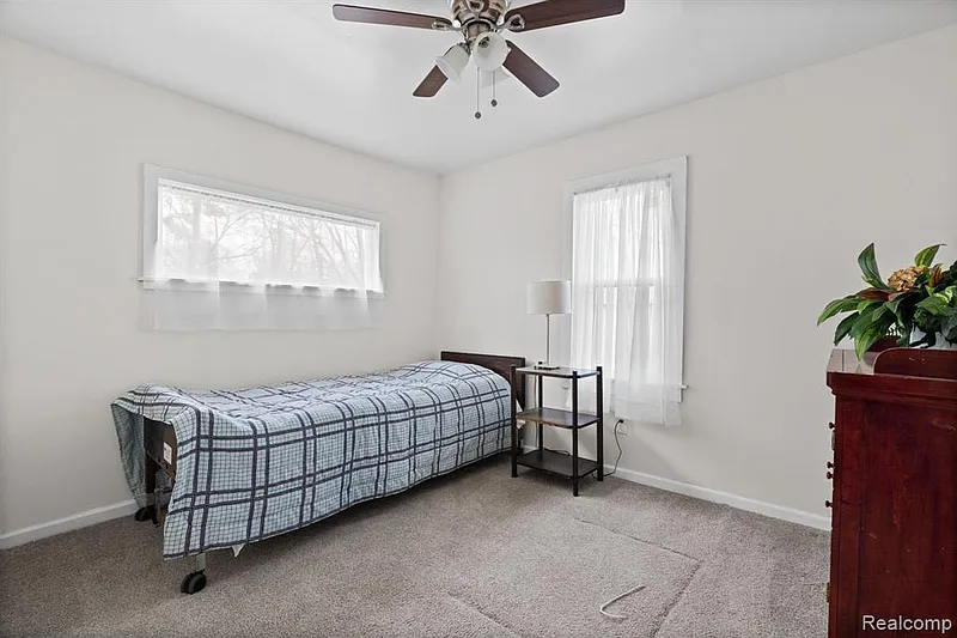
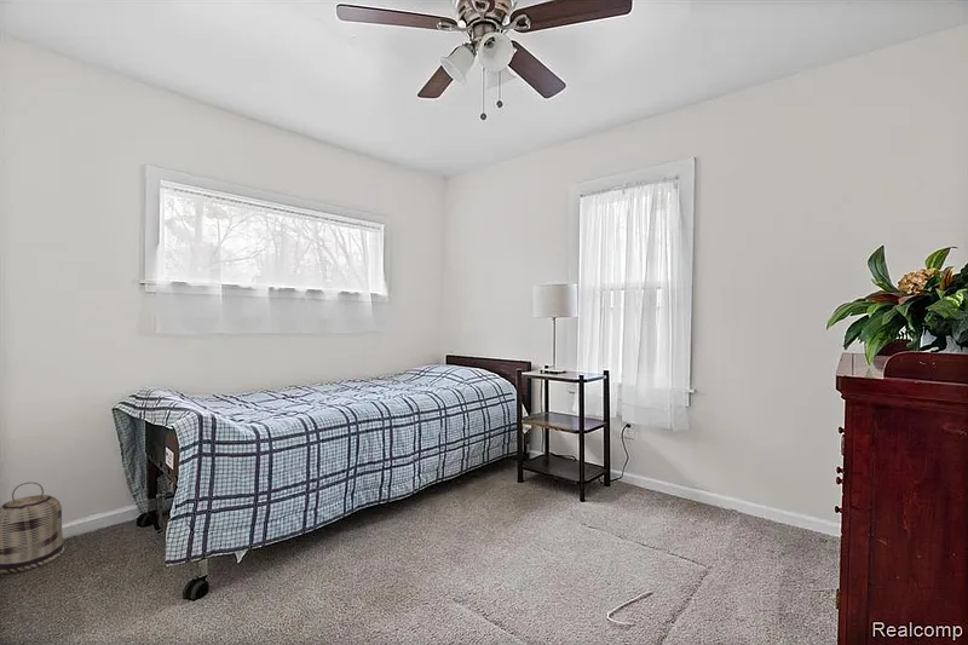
+ basket [0,482,65,575]
